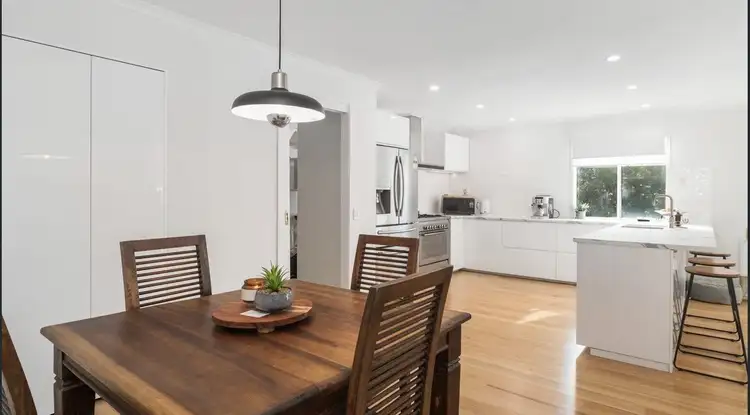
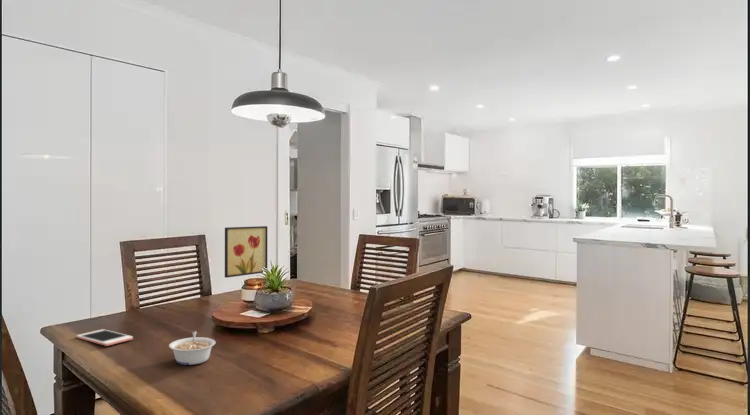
+ cell phone [76,328,134,347]
+ wall art [224,225,268,279]
+ legume [168,330,216,366]
